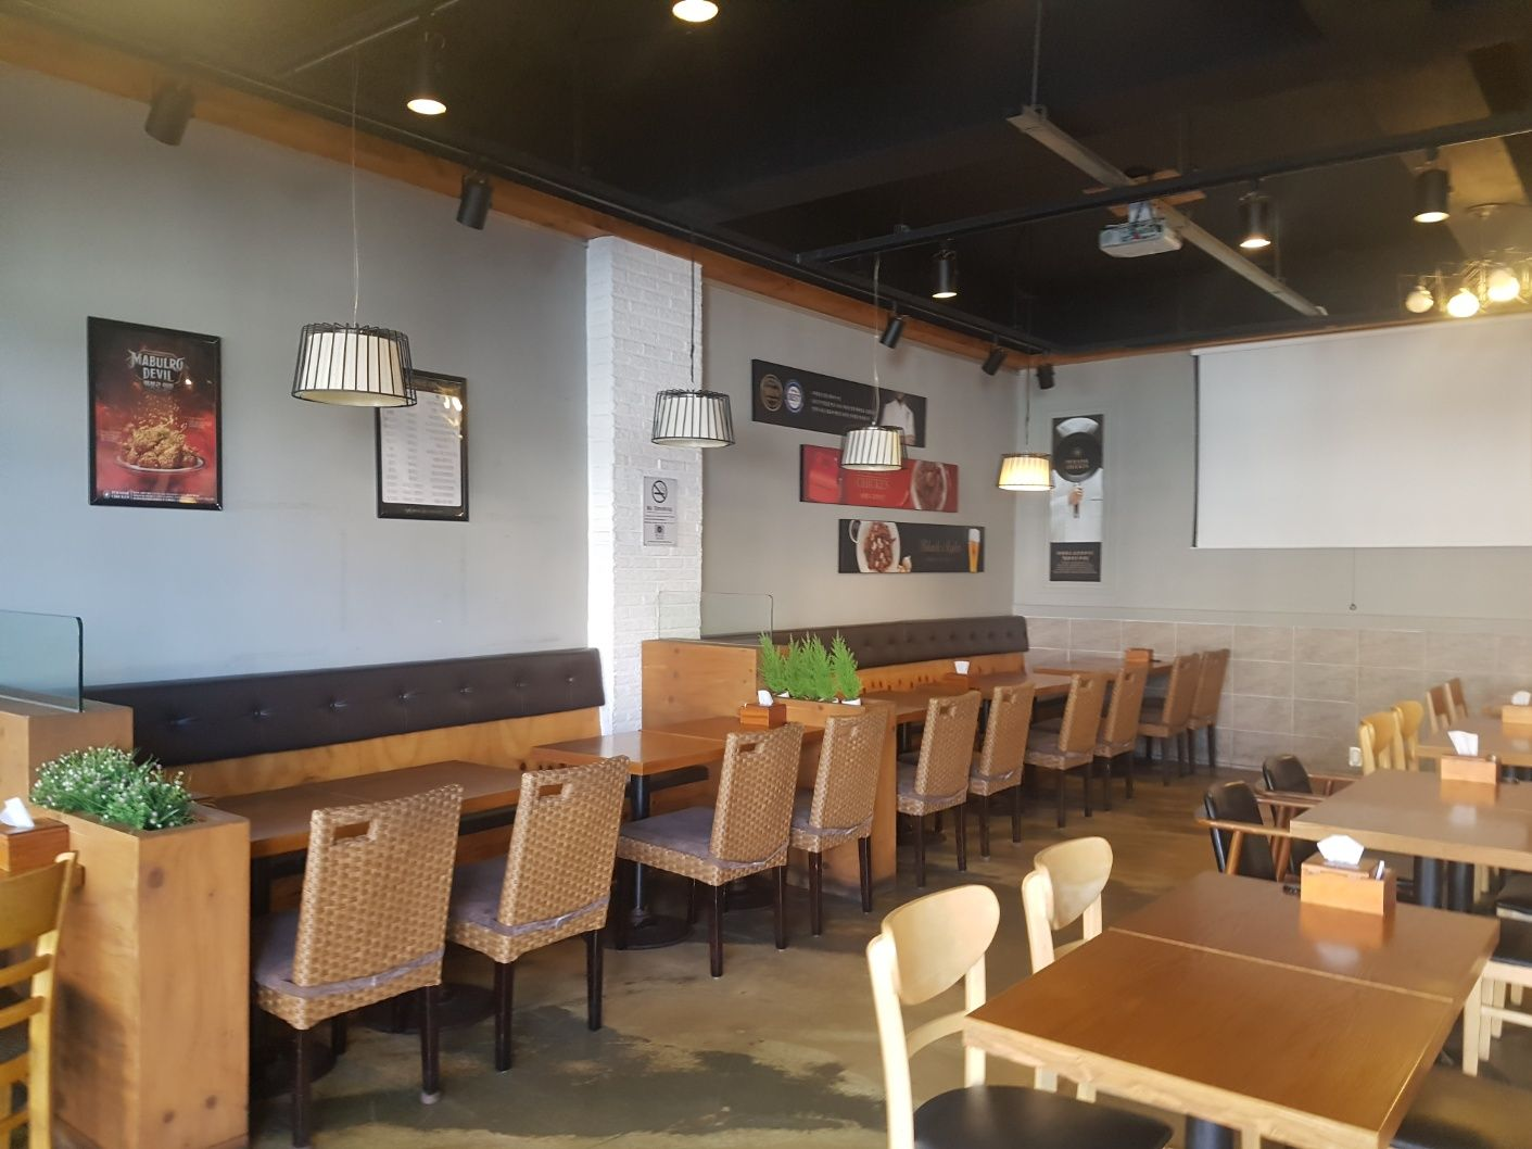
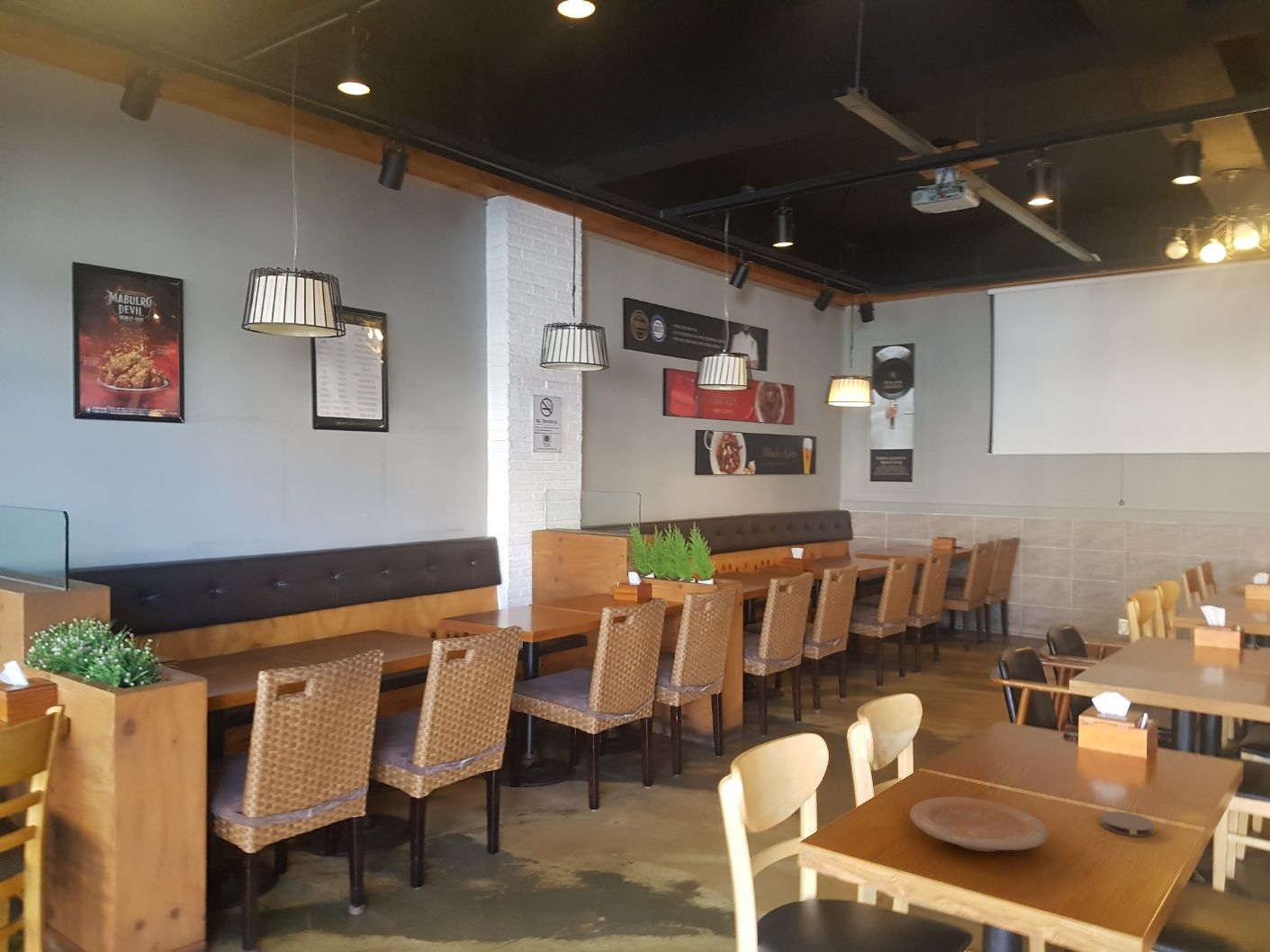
+ coaster [1100,811,1156,838]
+ plate [909,795,1049,852]
